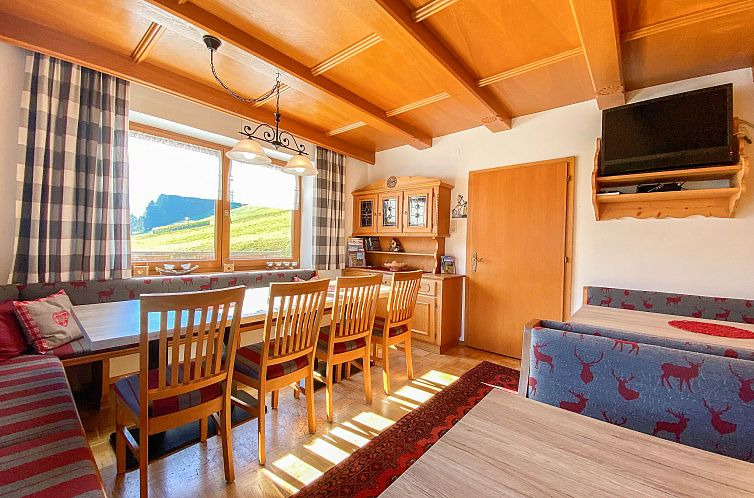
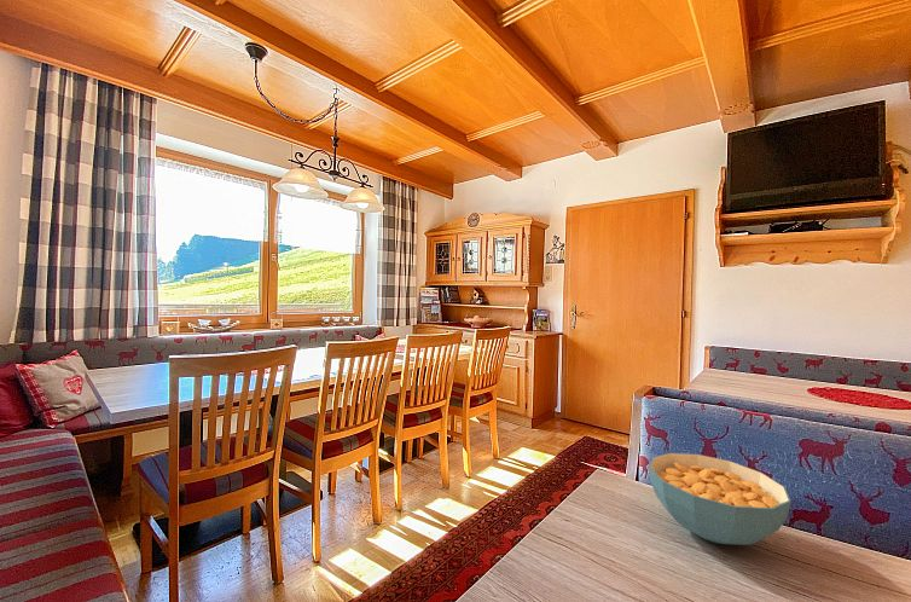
+ cereal bowl [648,452,791,546]
